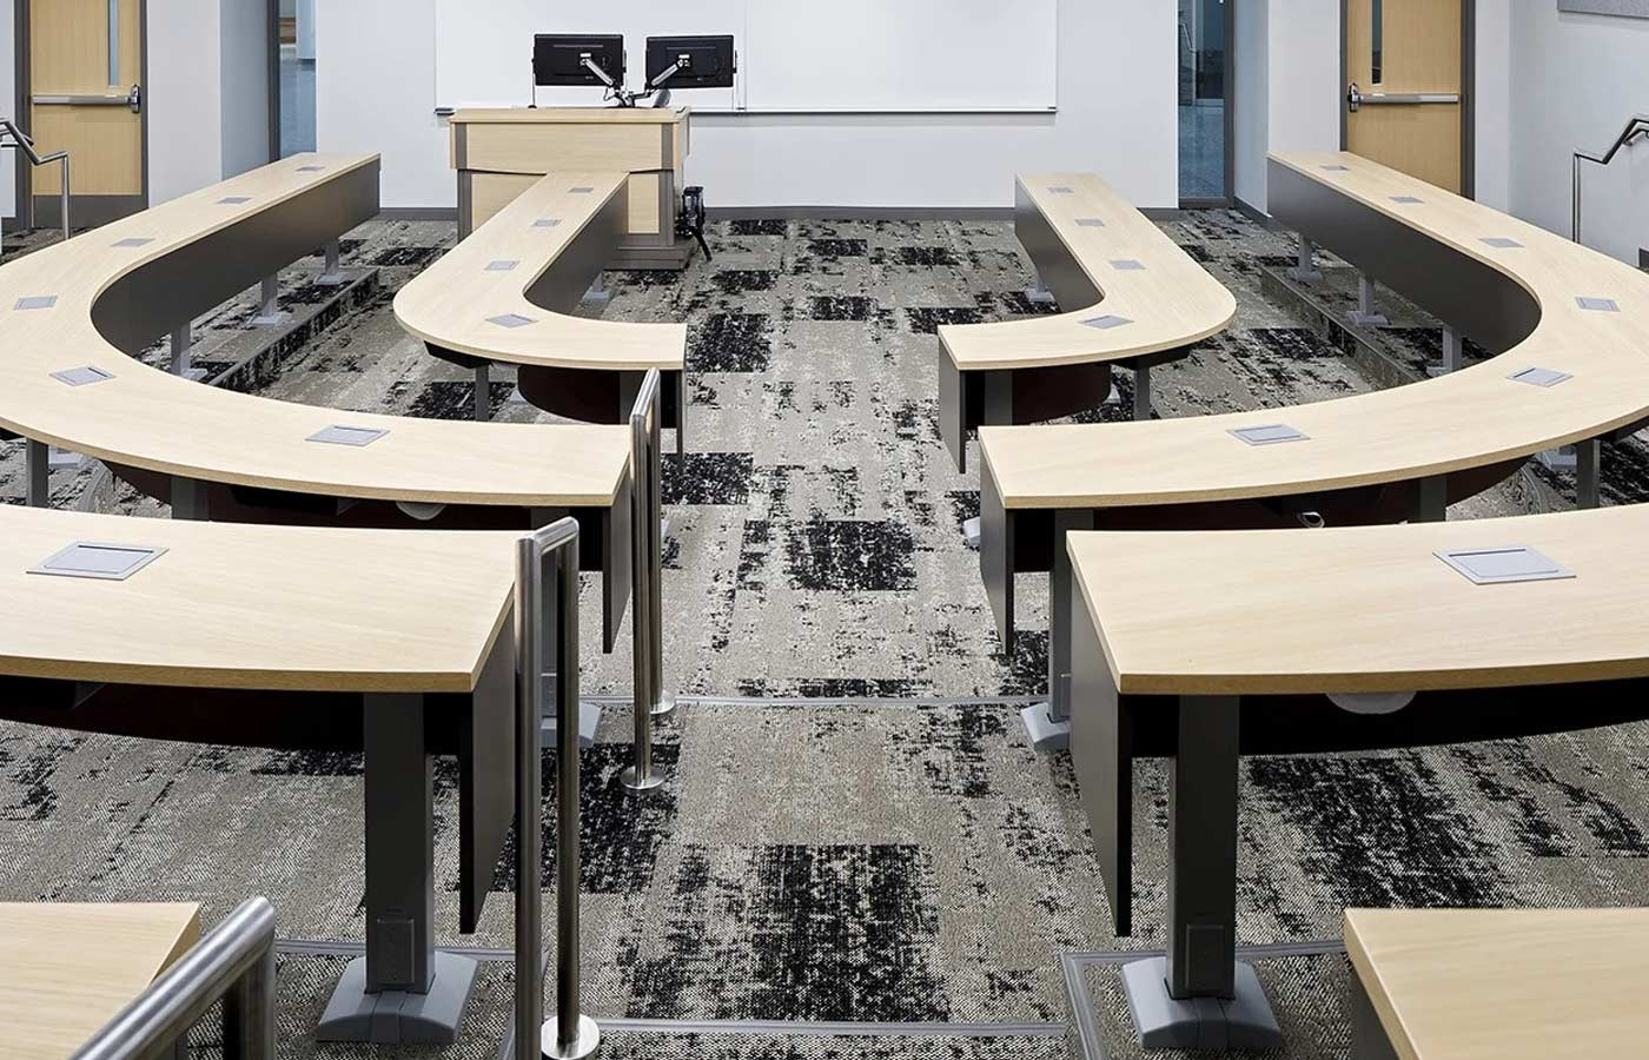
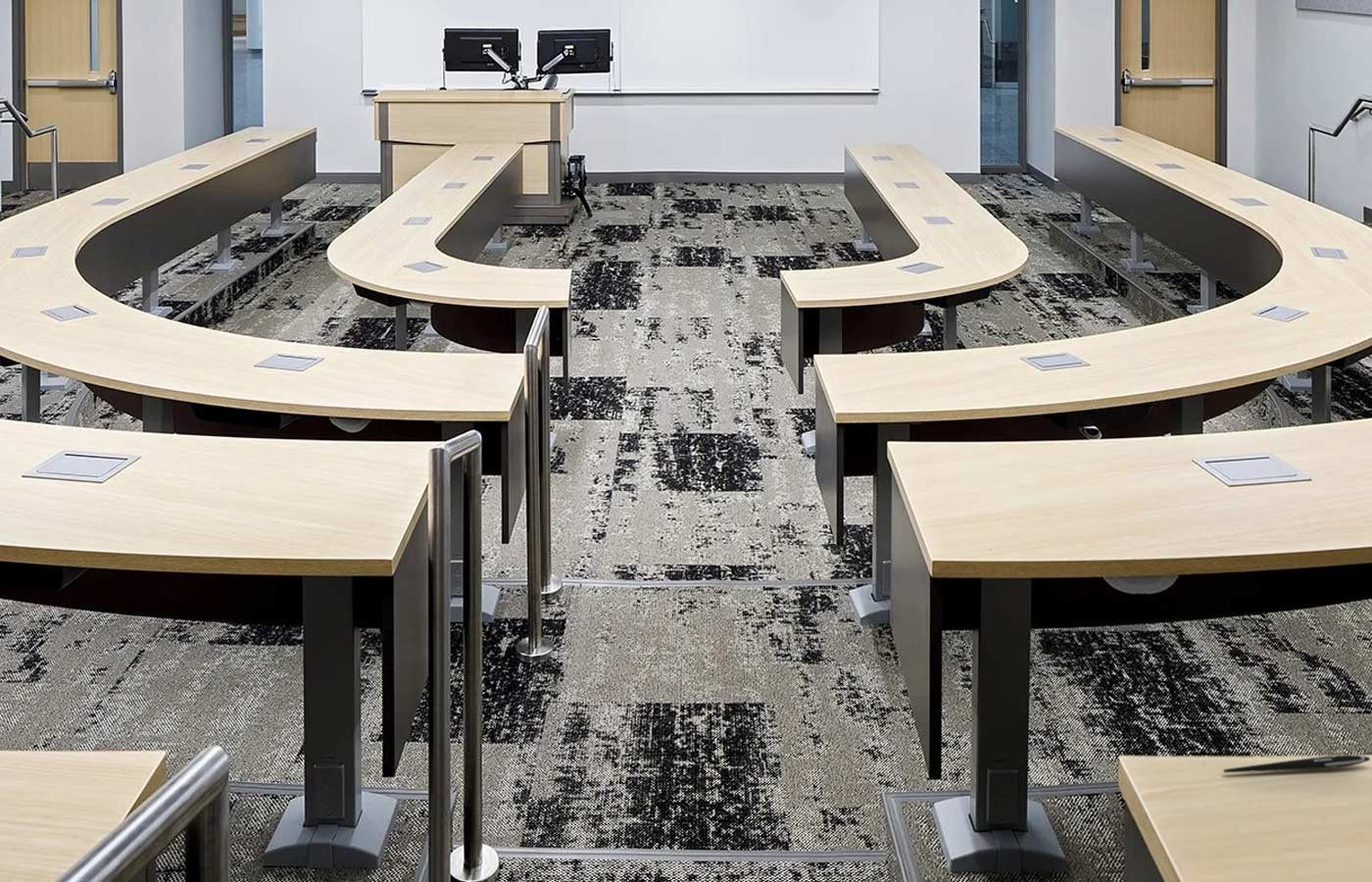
+ pen [1222,754,1371,773]
